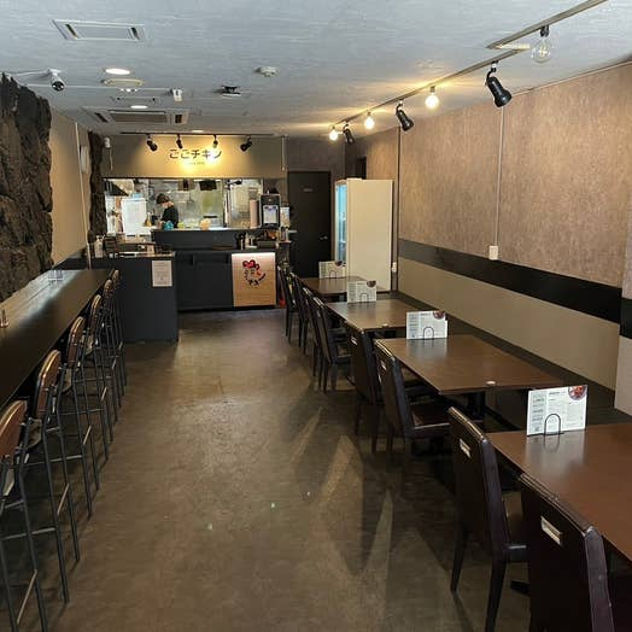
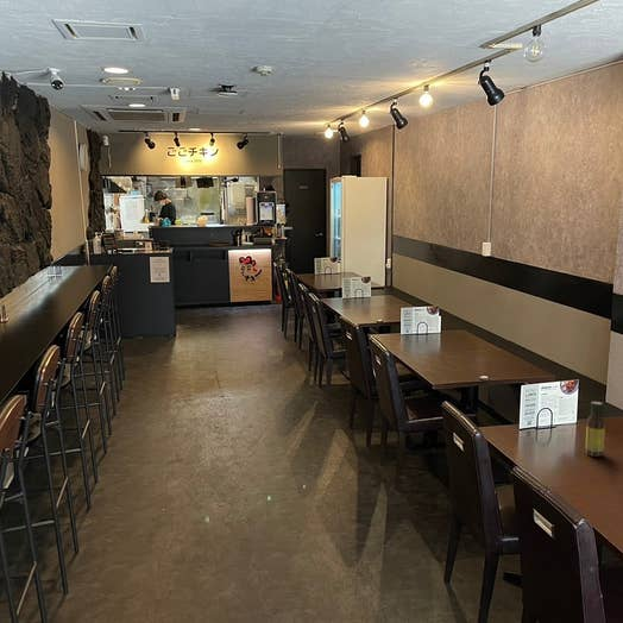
+ sauce bottle [585,401,606,458]
